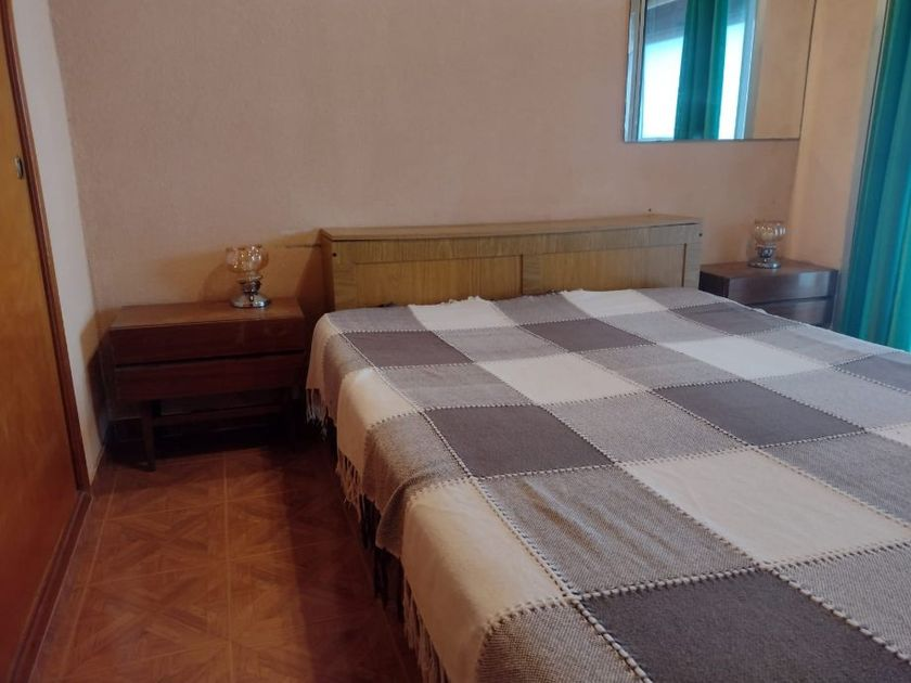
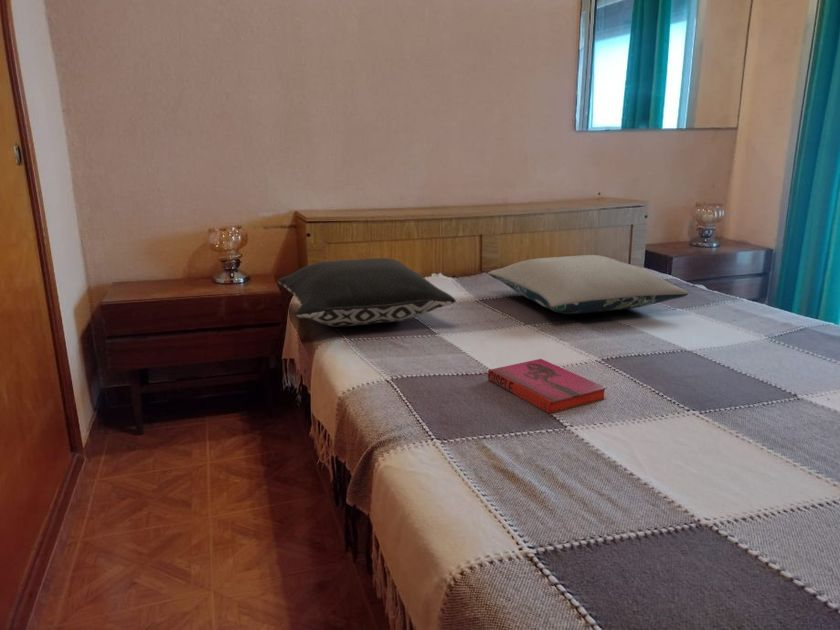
+ hardback book [487,358,608,415]
+ pillow [487,254,689,315]
+ pillow [277,257,457,327]
